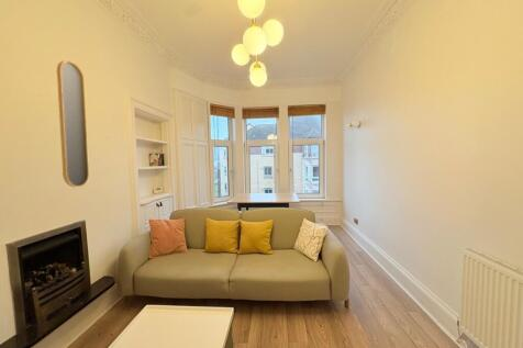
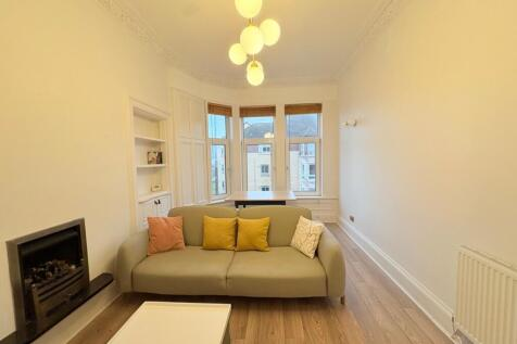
- home mirror [56,60,90,188]
